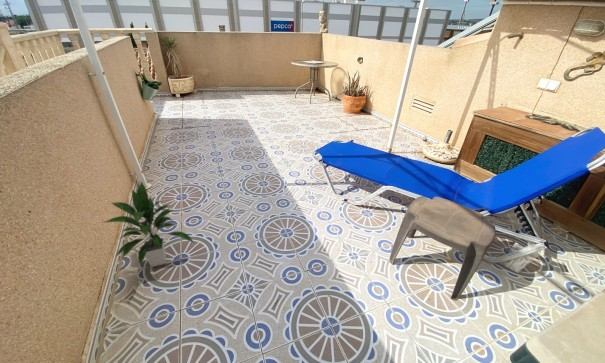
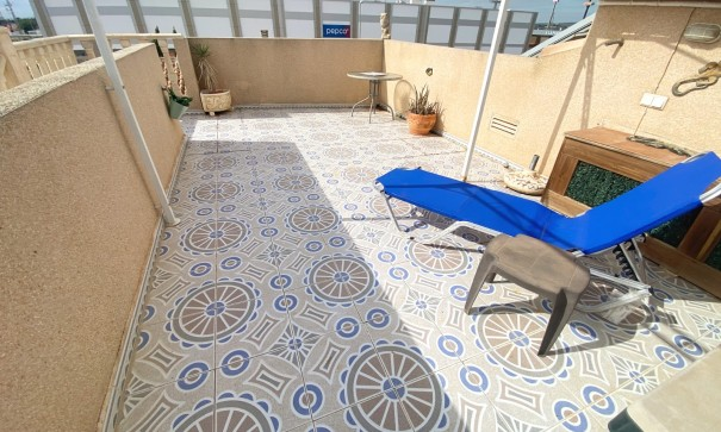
- indoor plant [101,181,194,268]
